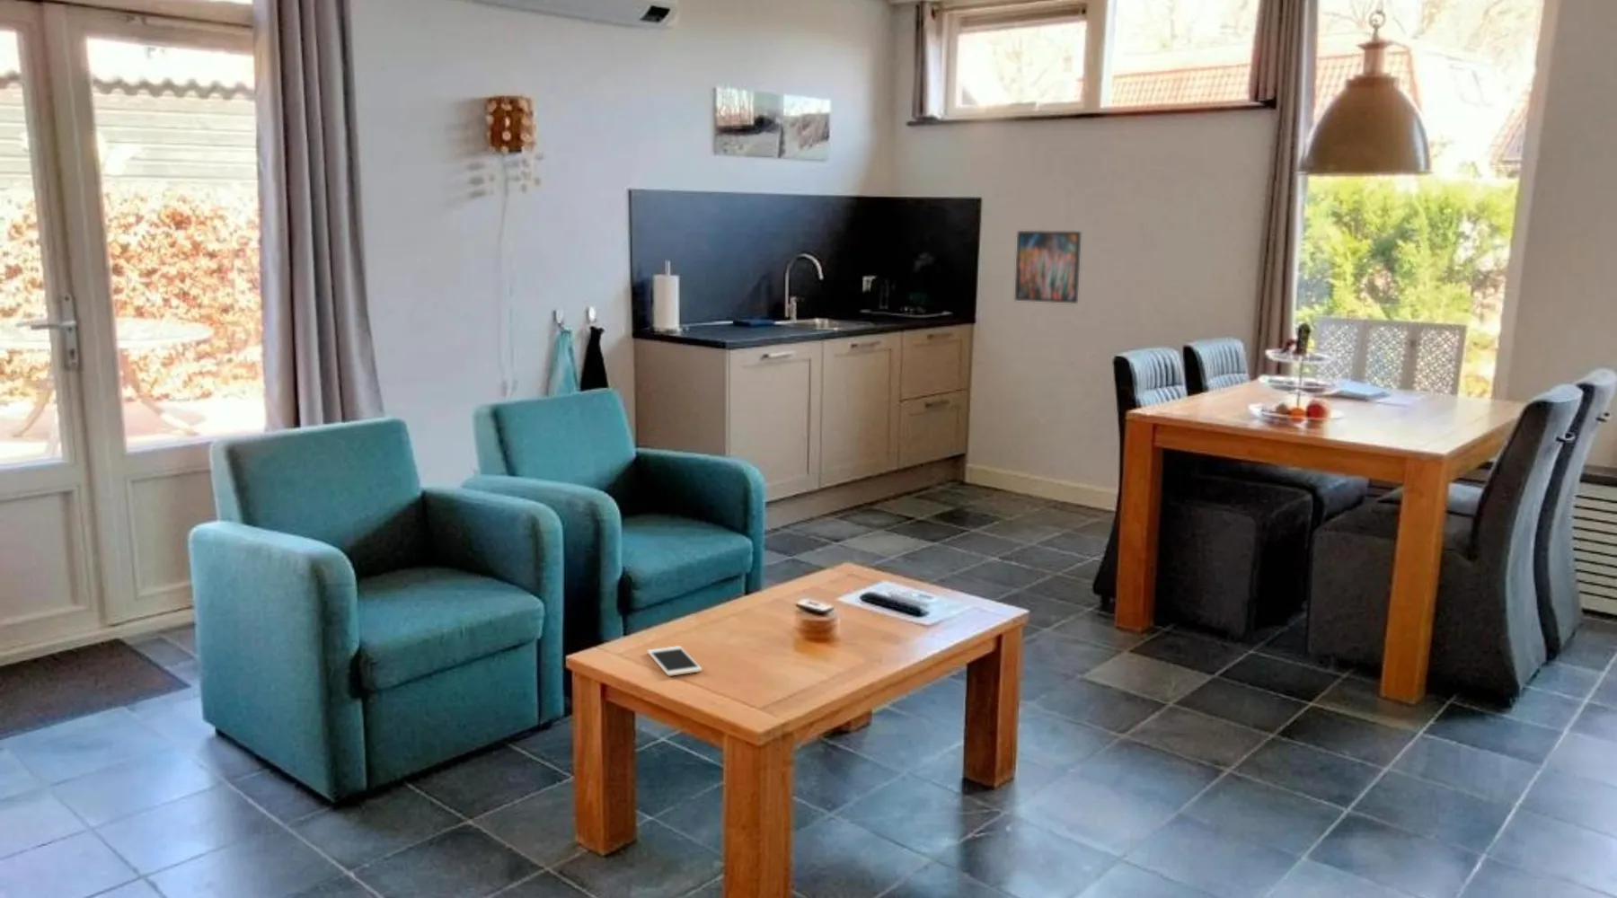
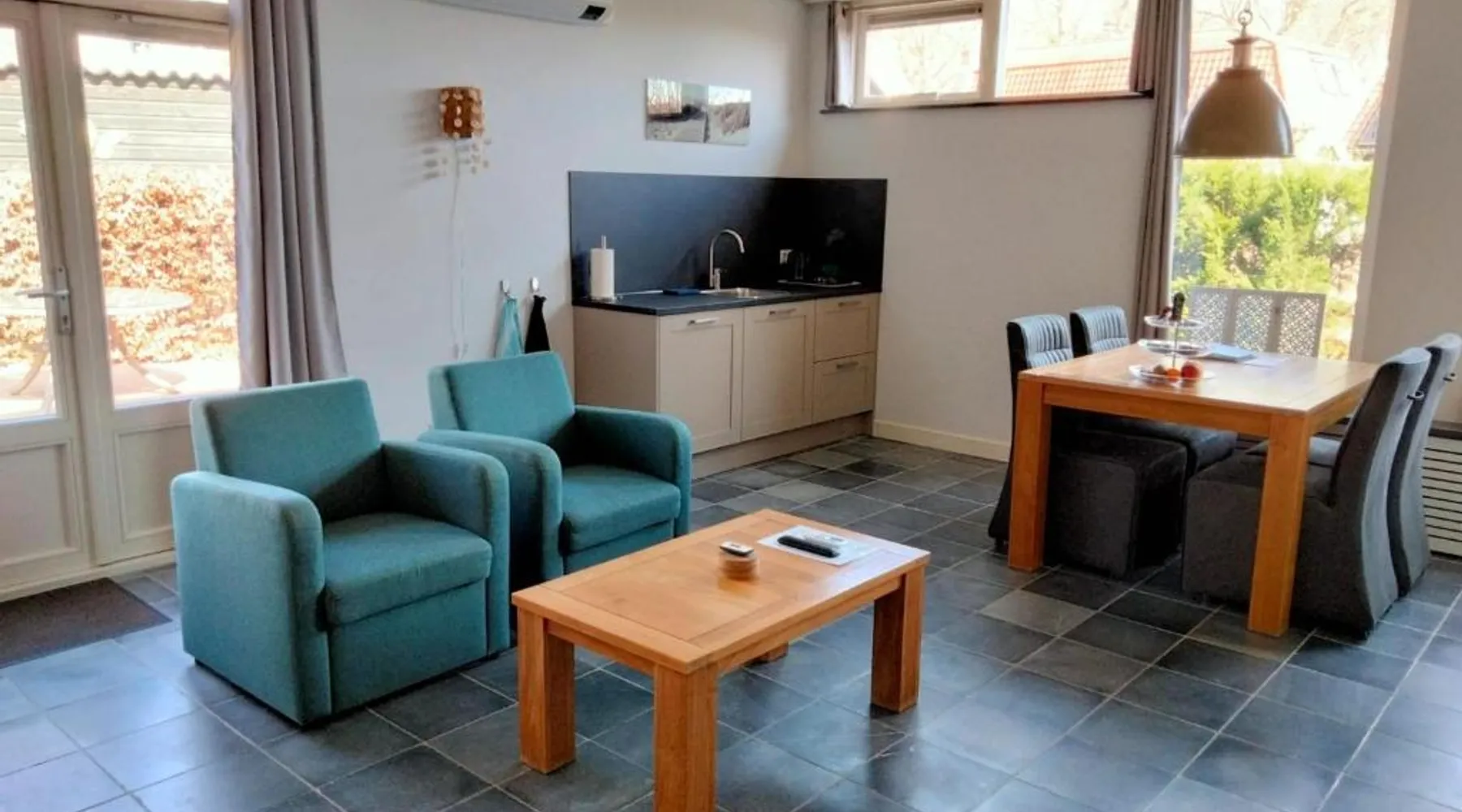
- cell phone [647,645,703,677]
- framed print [1014,230,1083,304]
